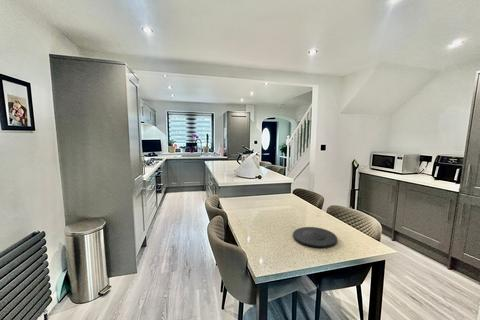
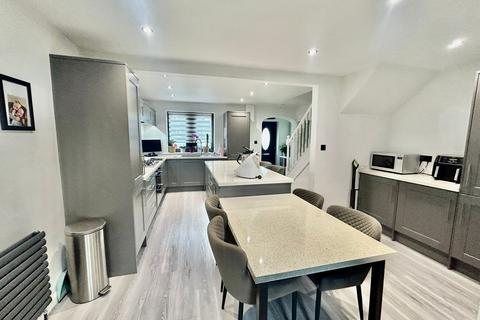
- plate [292,226,338,249]
